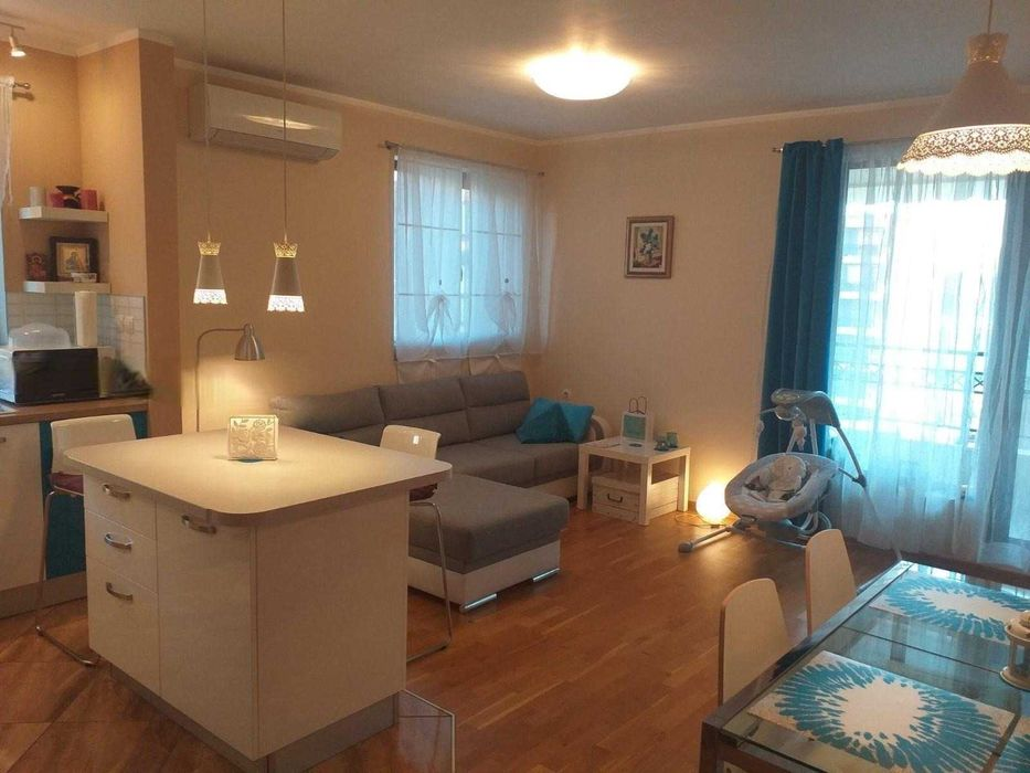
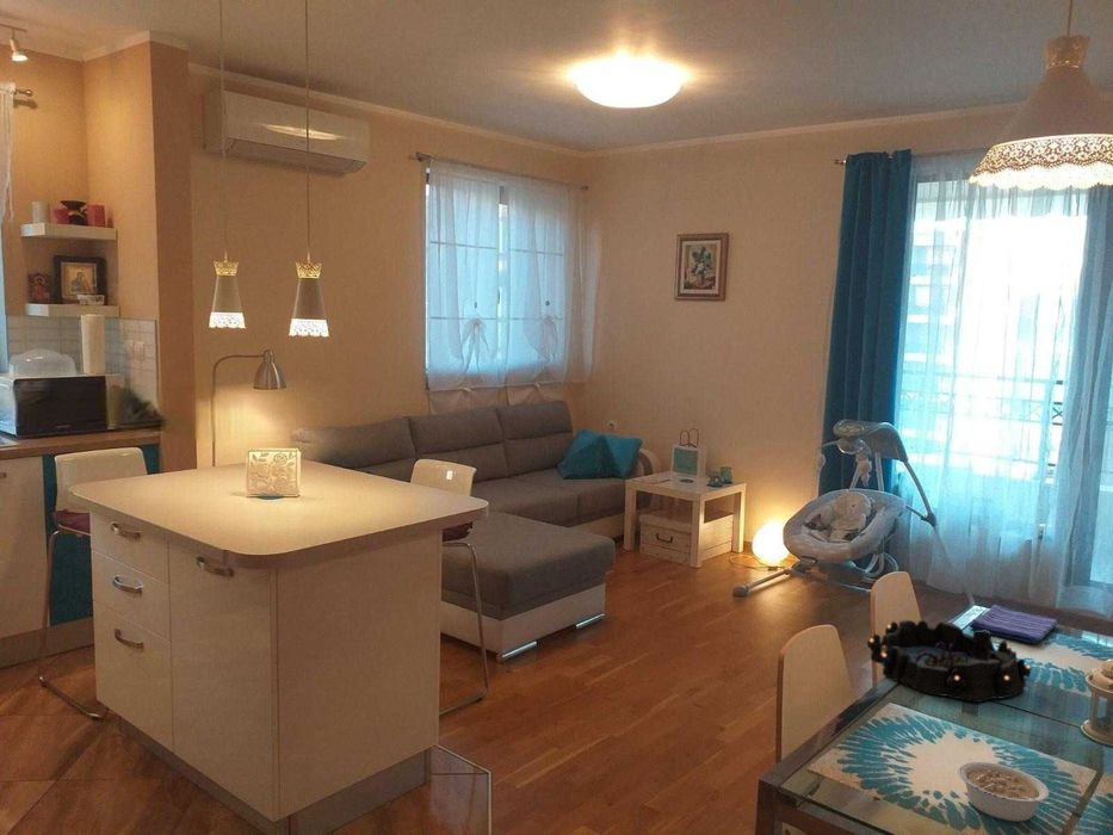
+ decorative bowl [866,619,1032,704]
+ legume [957,761,1056,823]
+ dish towel [967,604,1059,644]
